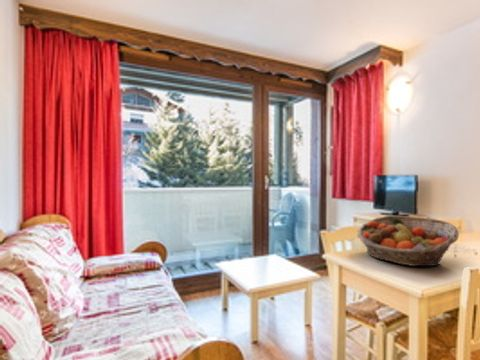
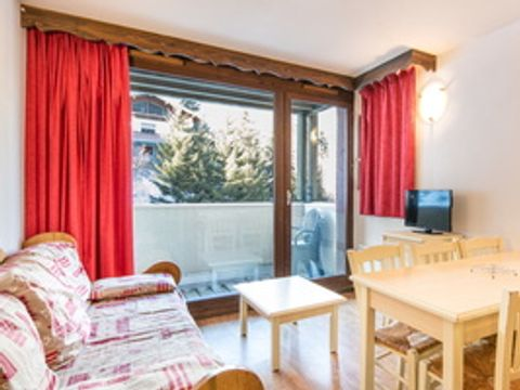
- fruit basket [356,215,460,267]
